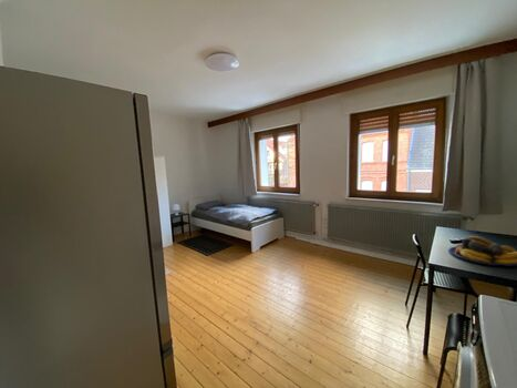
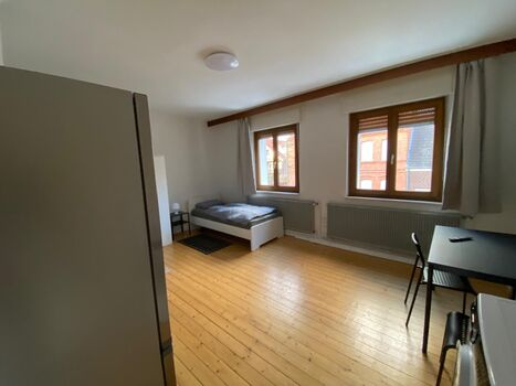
- fruit bowl [447,235,517,267]
